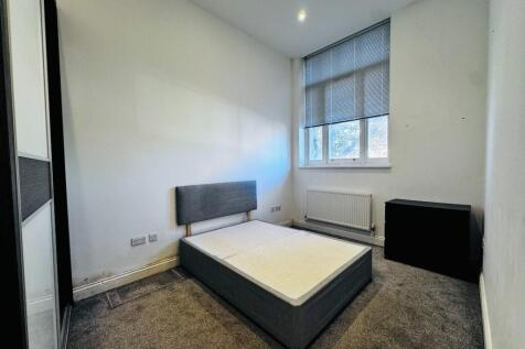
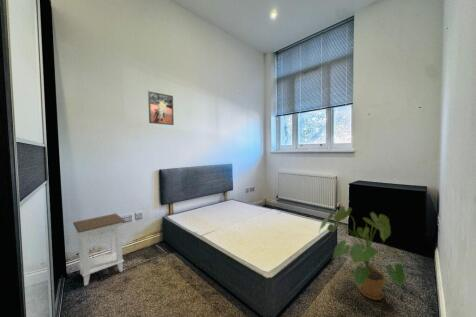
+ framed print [147,90,175,126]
+ house plant [318,205,407,301]
+ nightstand [72,213,127,287]
